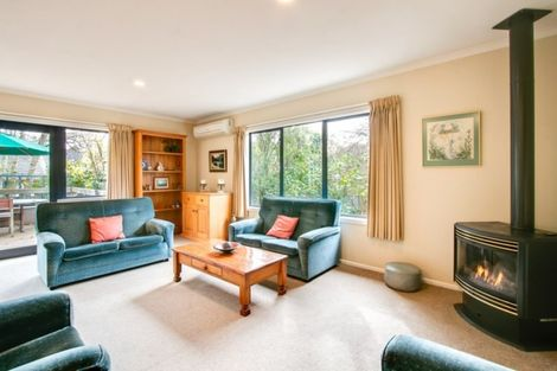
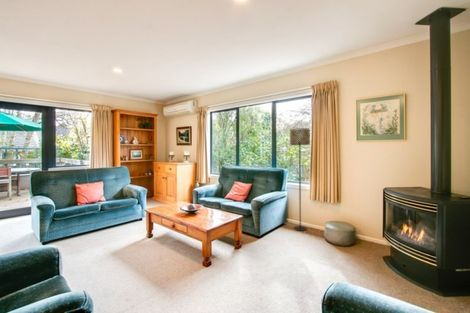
+ floor lamp [289,127,311,231]
